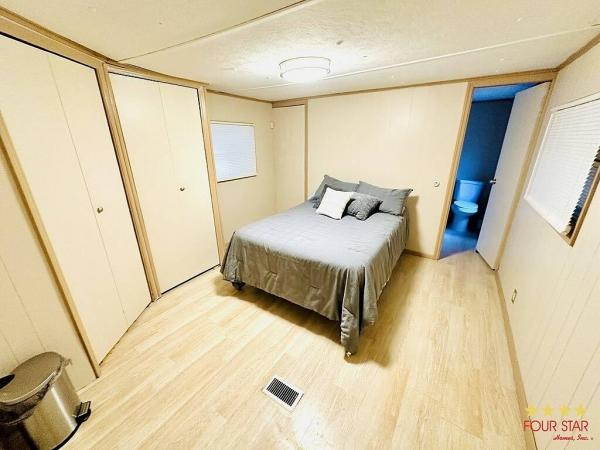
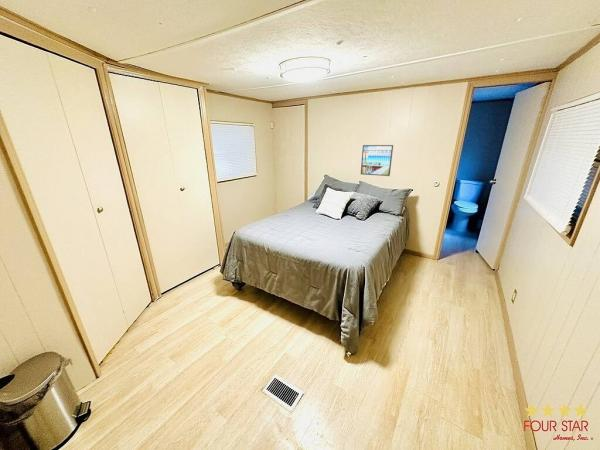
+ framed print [360,144,394,177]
